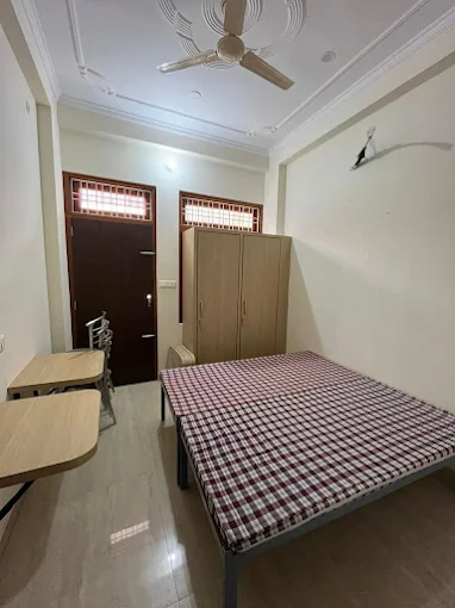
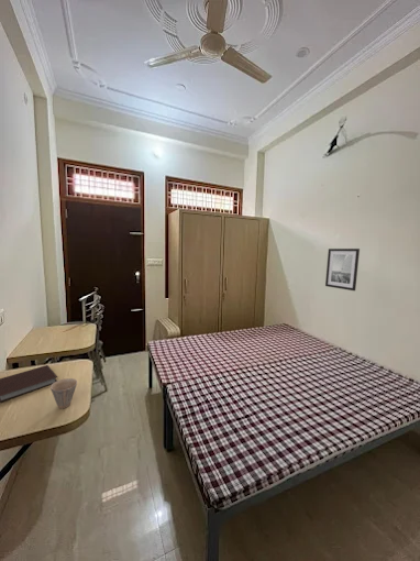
+ wall art [324,248,361,292]
+ notebook [0,364,58,403]
+ cup [49,377,78,409]
